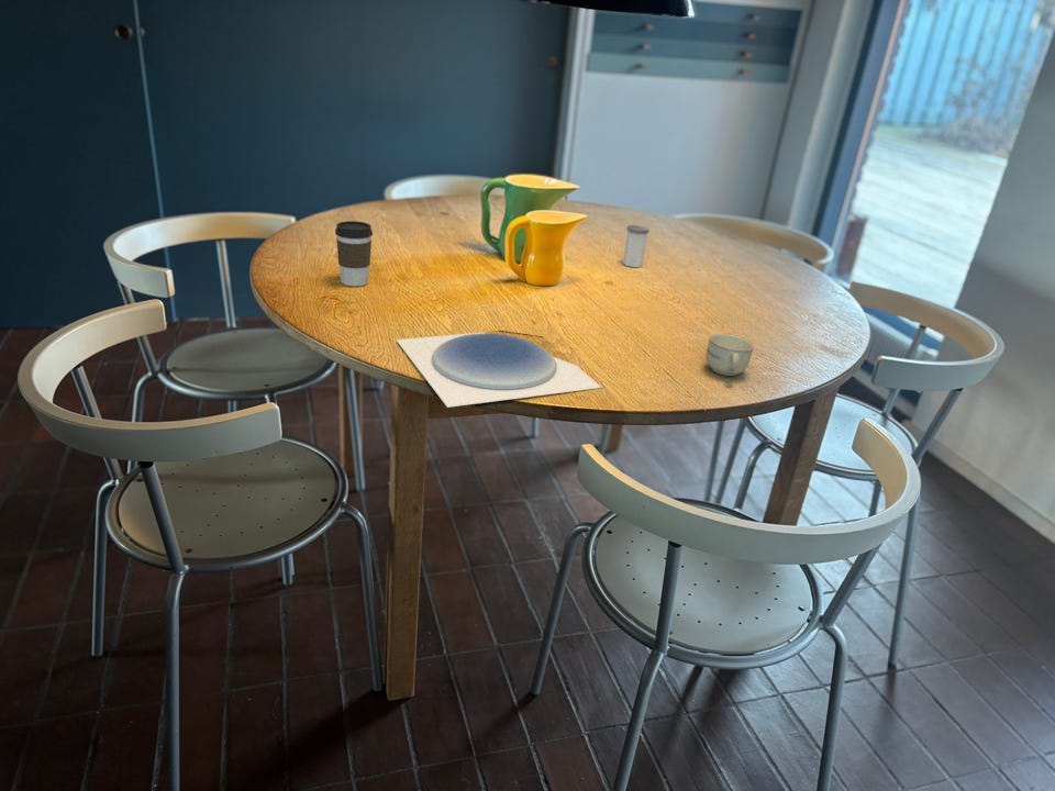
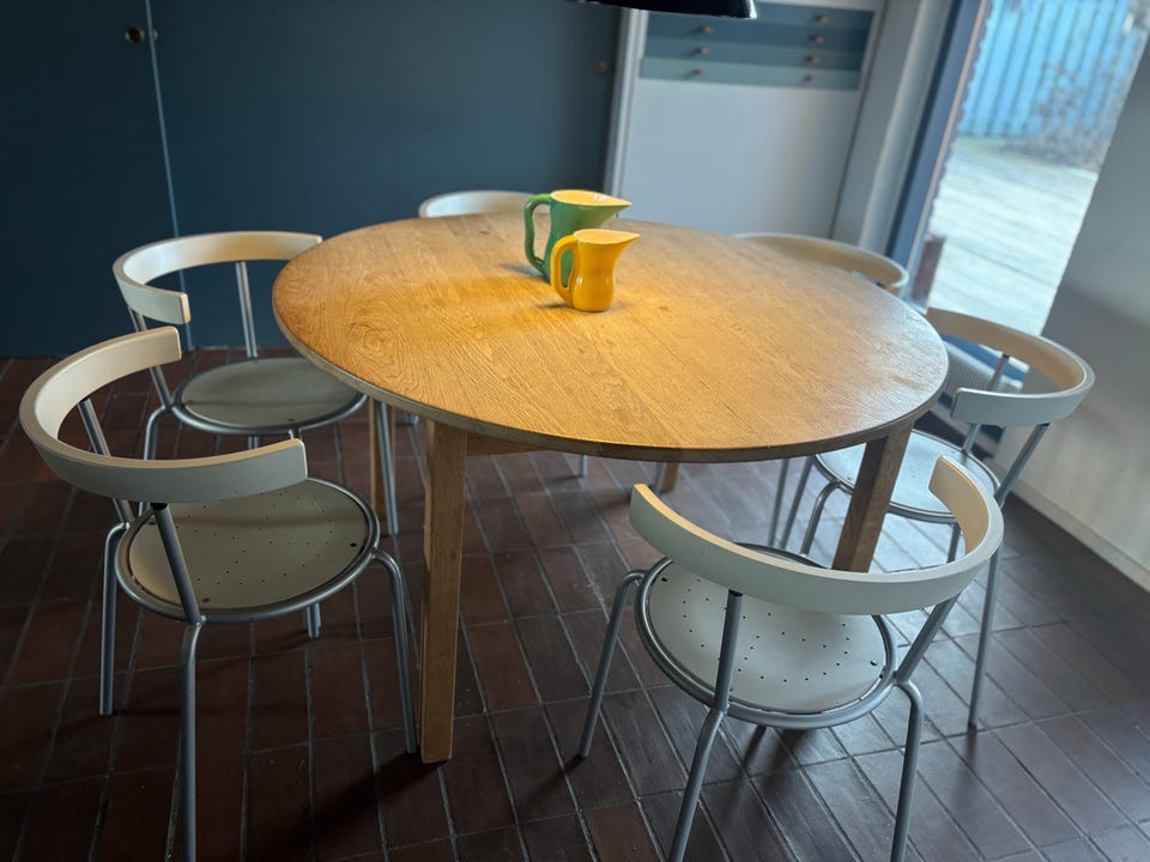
- coffee cup [334,220,374,287]
- plate [395,331,603,409]
- salt shaker [622,224,651,268]
- cup [704,333,755,377]
